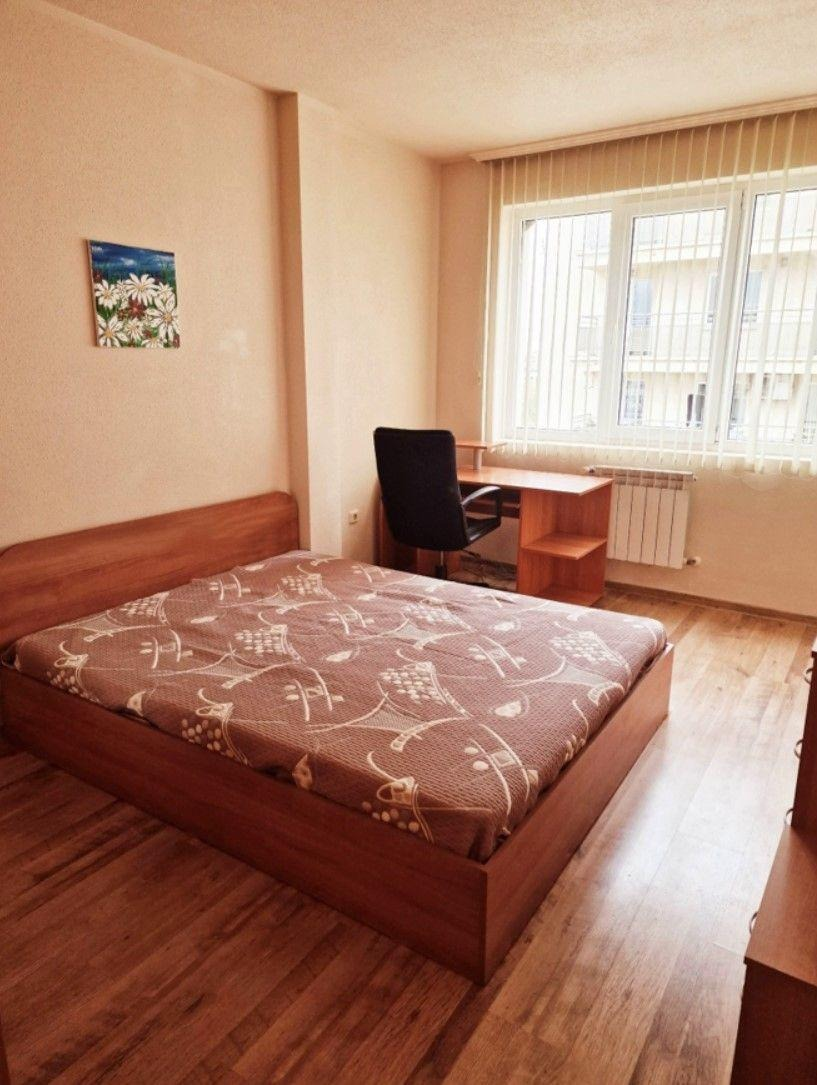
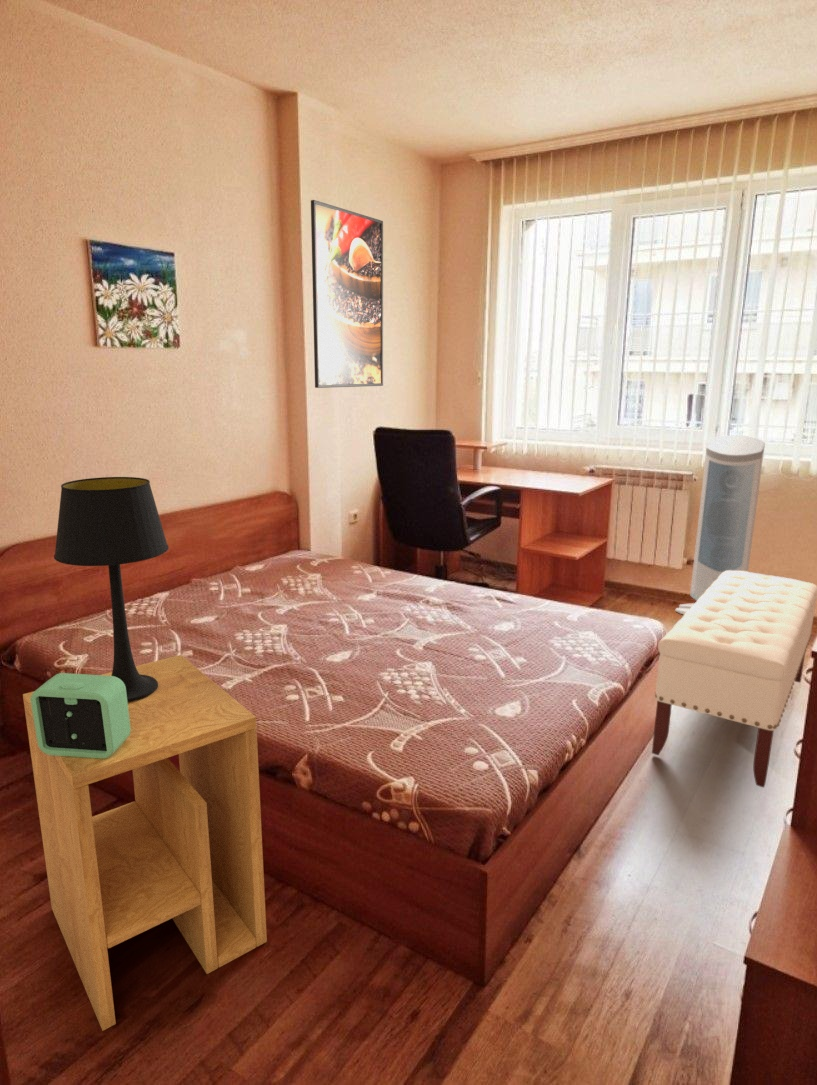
+ table lamp [53,476,169,702]
+ bench [651,571,817,788]
+ side table [22,654,268,1032]
+ air purifier [674,434,766,616]
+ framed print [310,199,384,389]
+ alarm clock [30,672,131,759]
